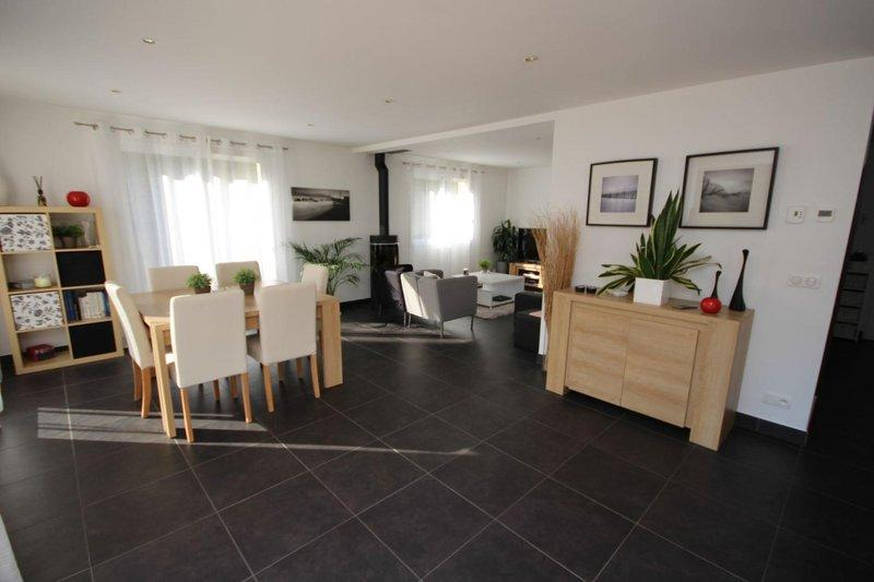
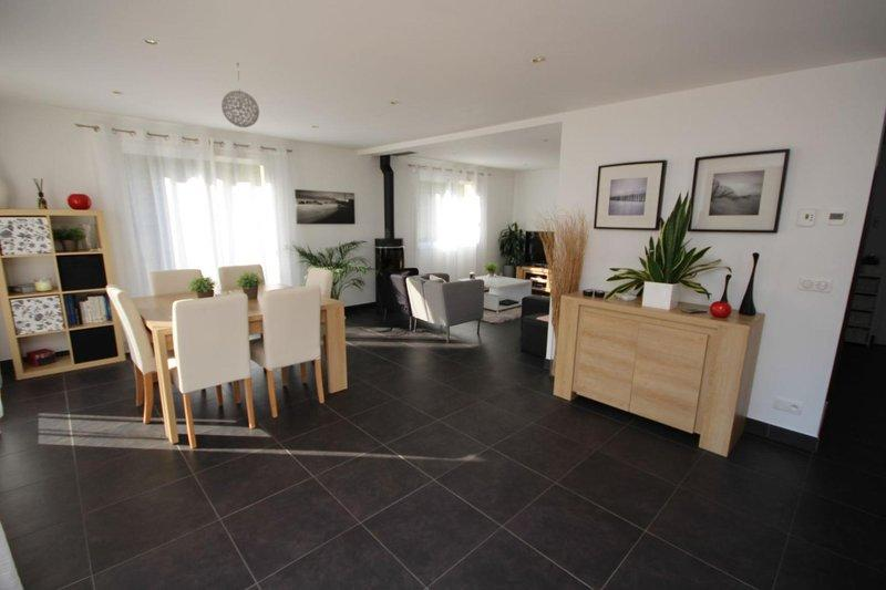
+ pendant light [220,62,260,128]
